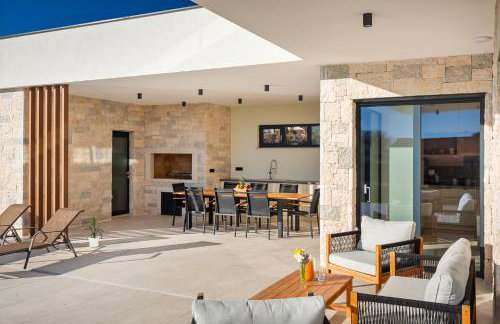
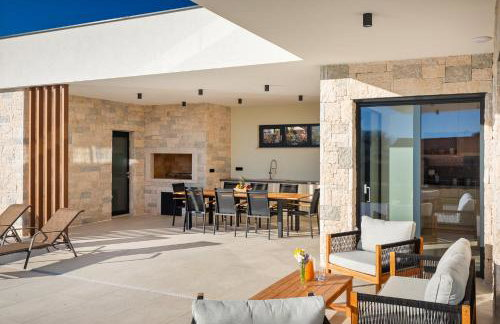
- house plant [80,216,105,248]
